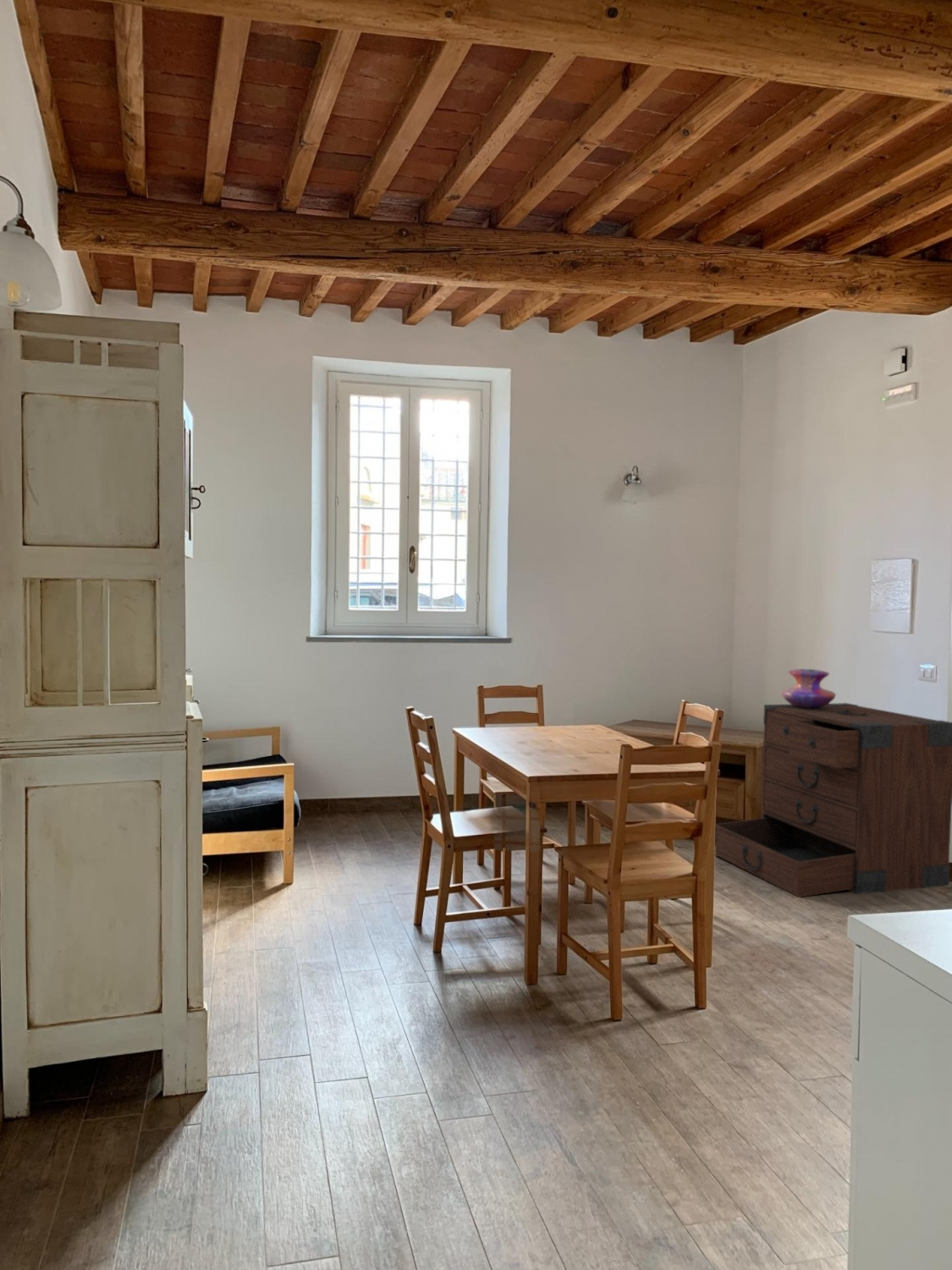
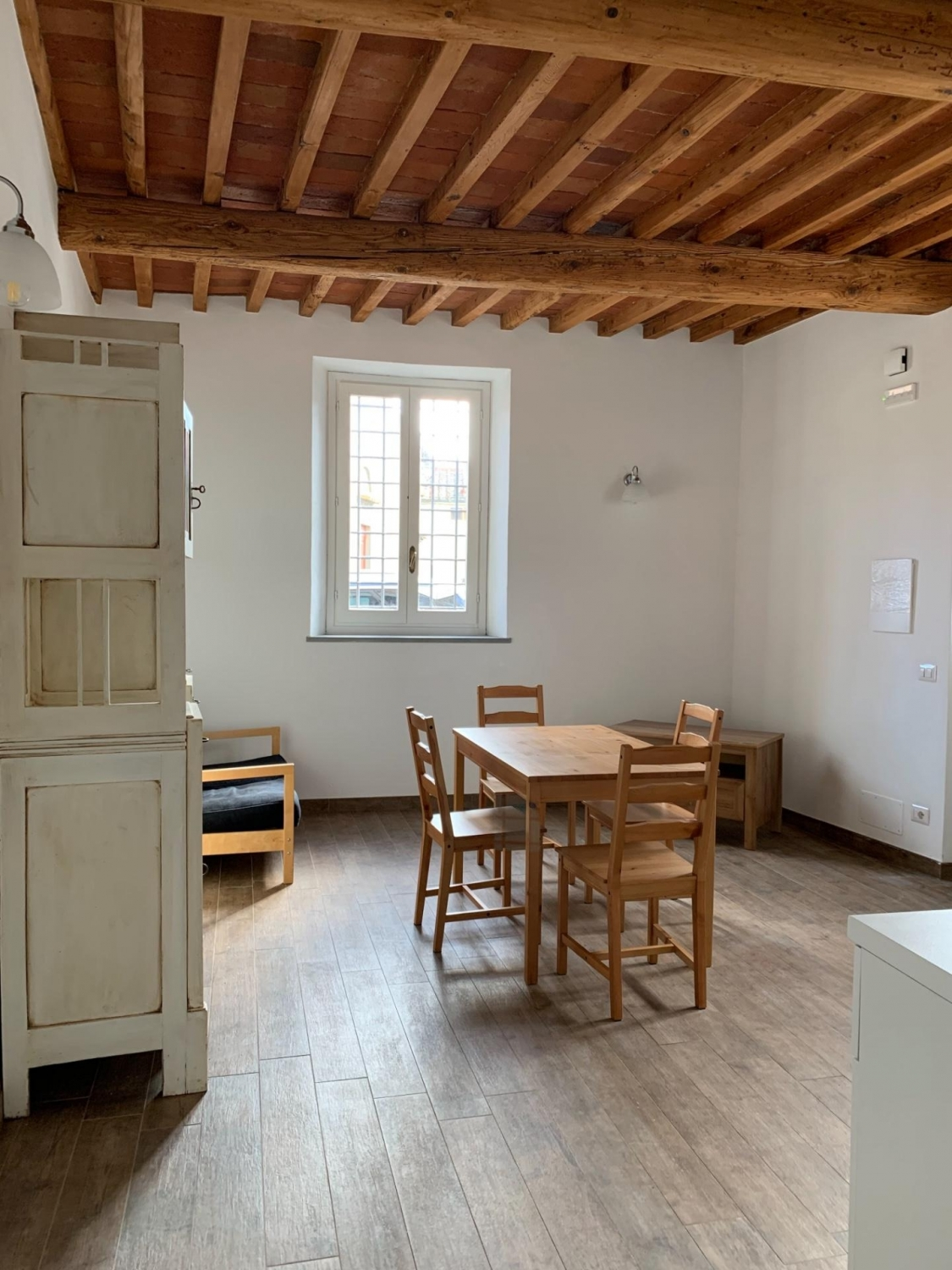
- decorative vase [779,668,837,709]
- dresser [714,702,952,898]
